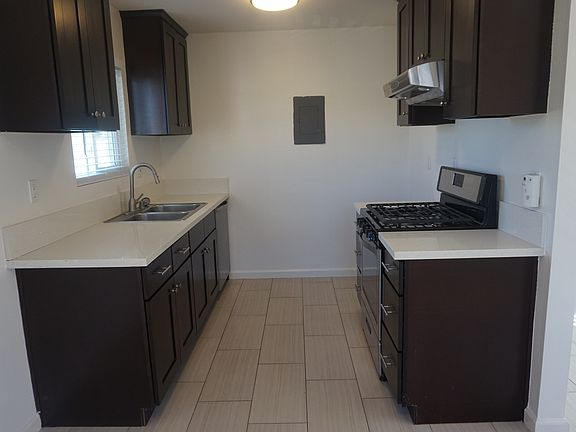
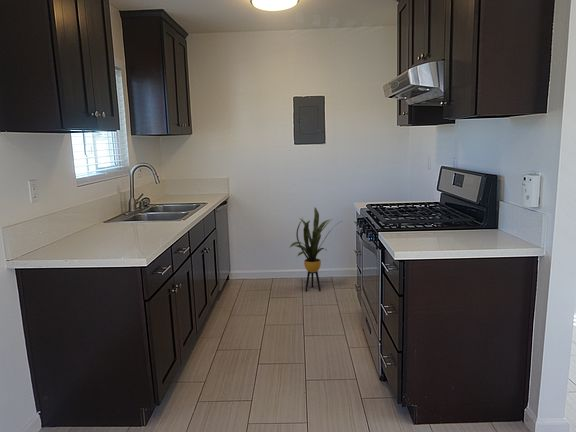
+ house plant [288,207,343,292]
